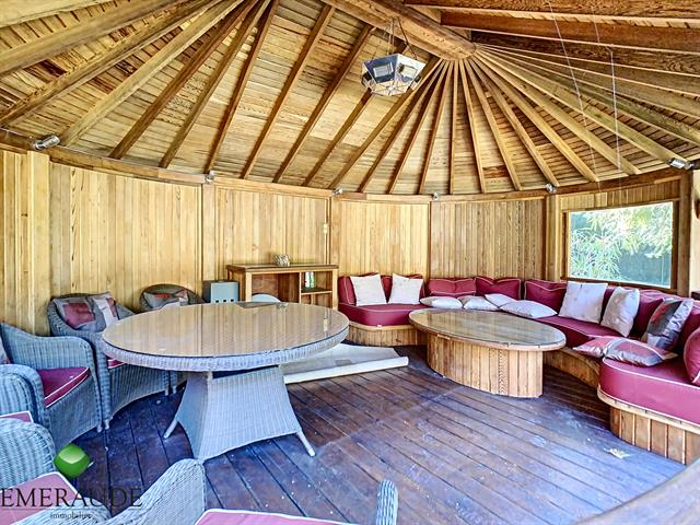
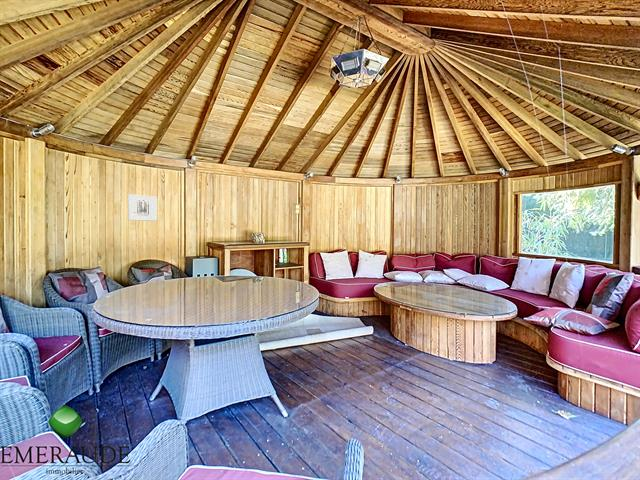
+ wall art [127,193,158,222]
